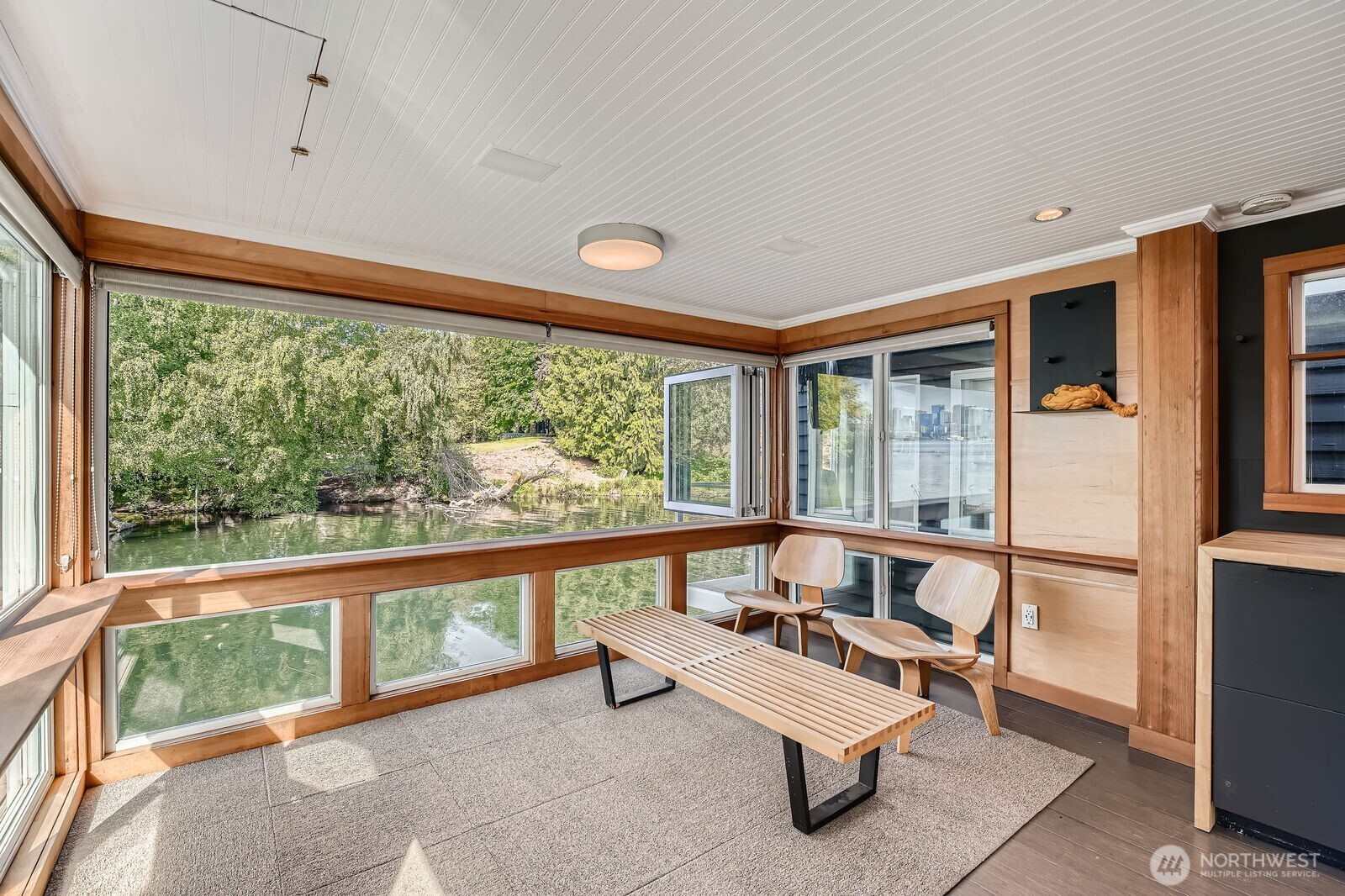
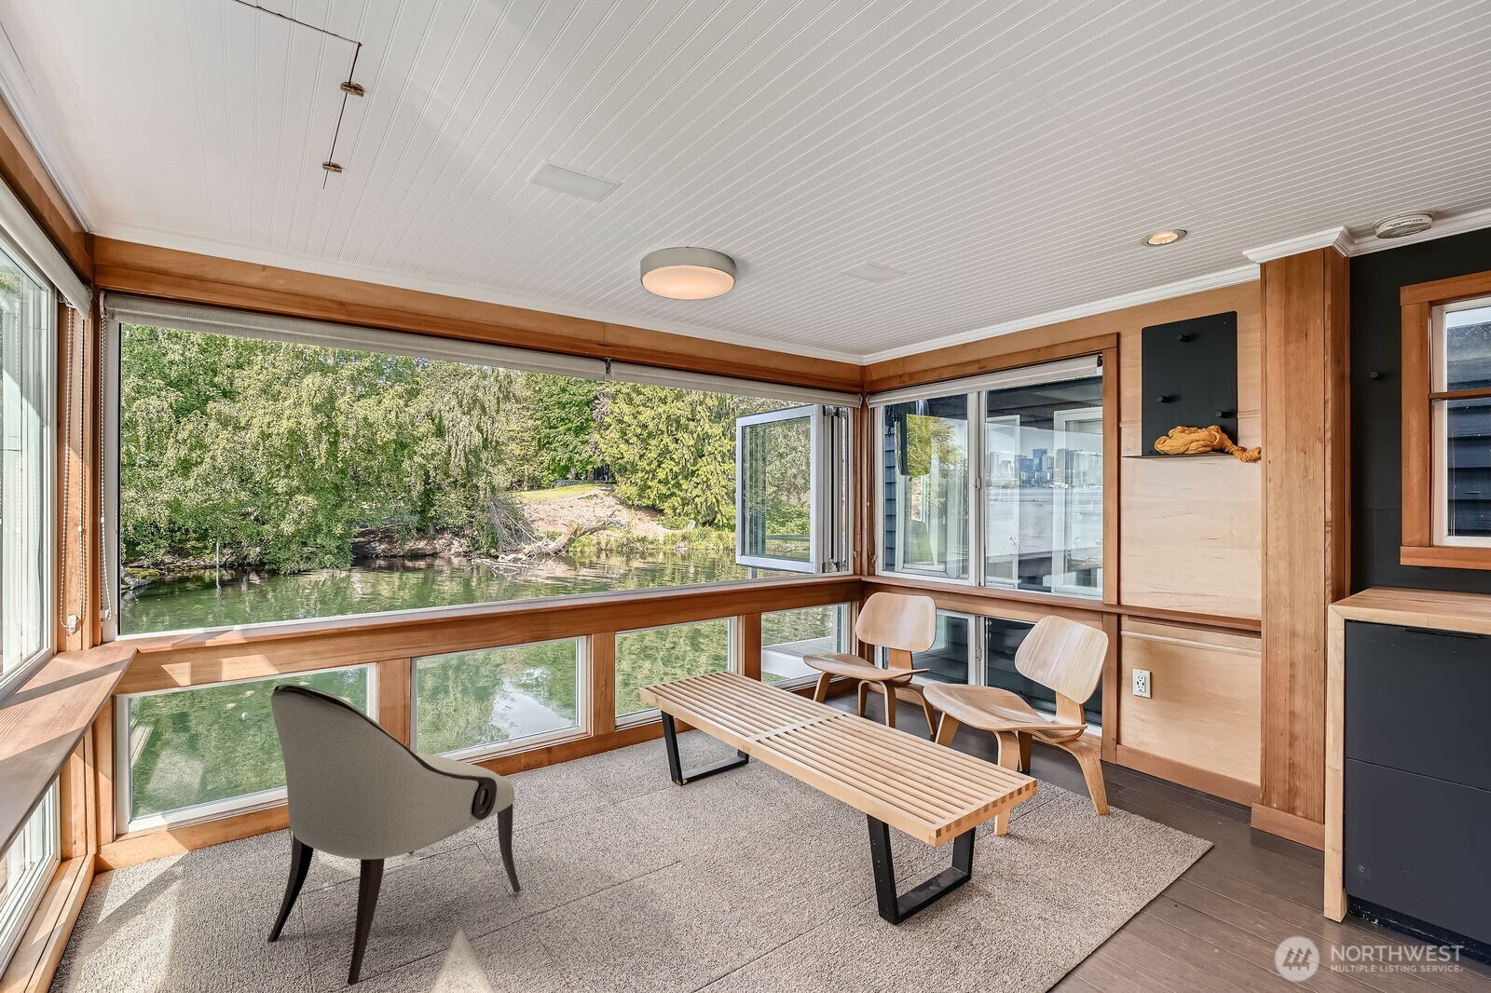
+ armchair [266,684,522,985]
